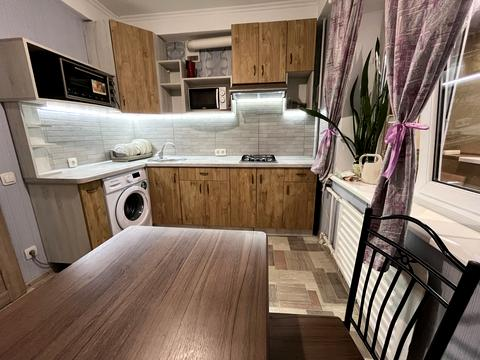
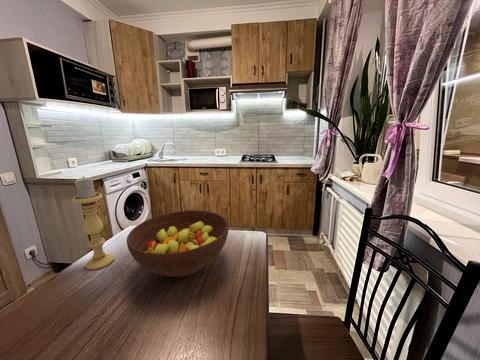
+ fruit bowl [126,209,230,278]
+ candle holder [71,175,115,271]
